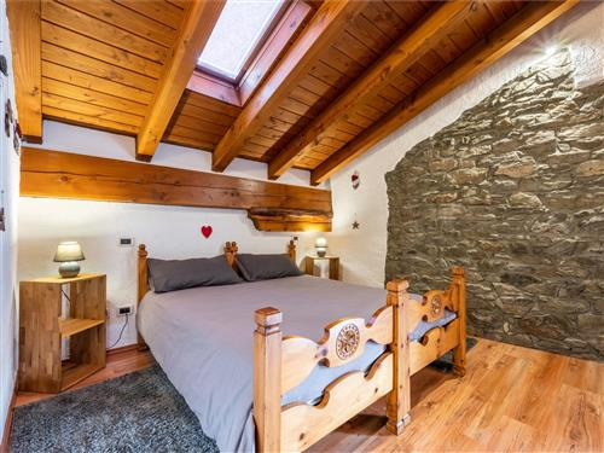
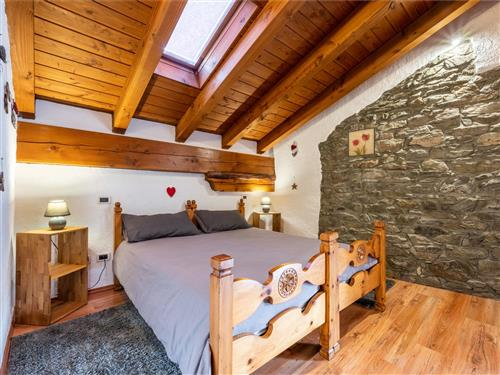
+ wall art [347,126,376,158]
